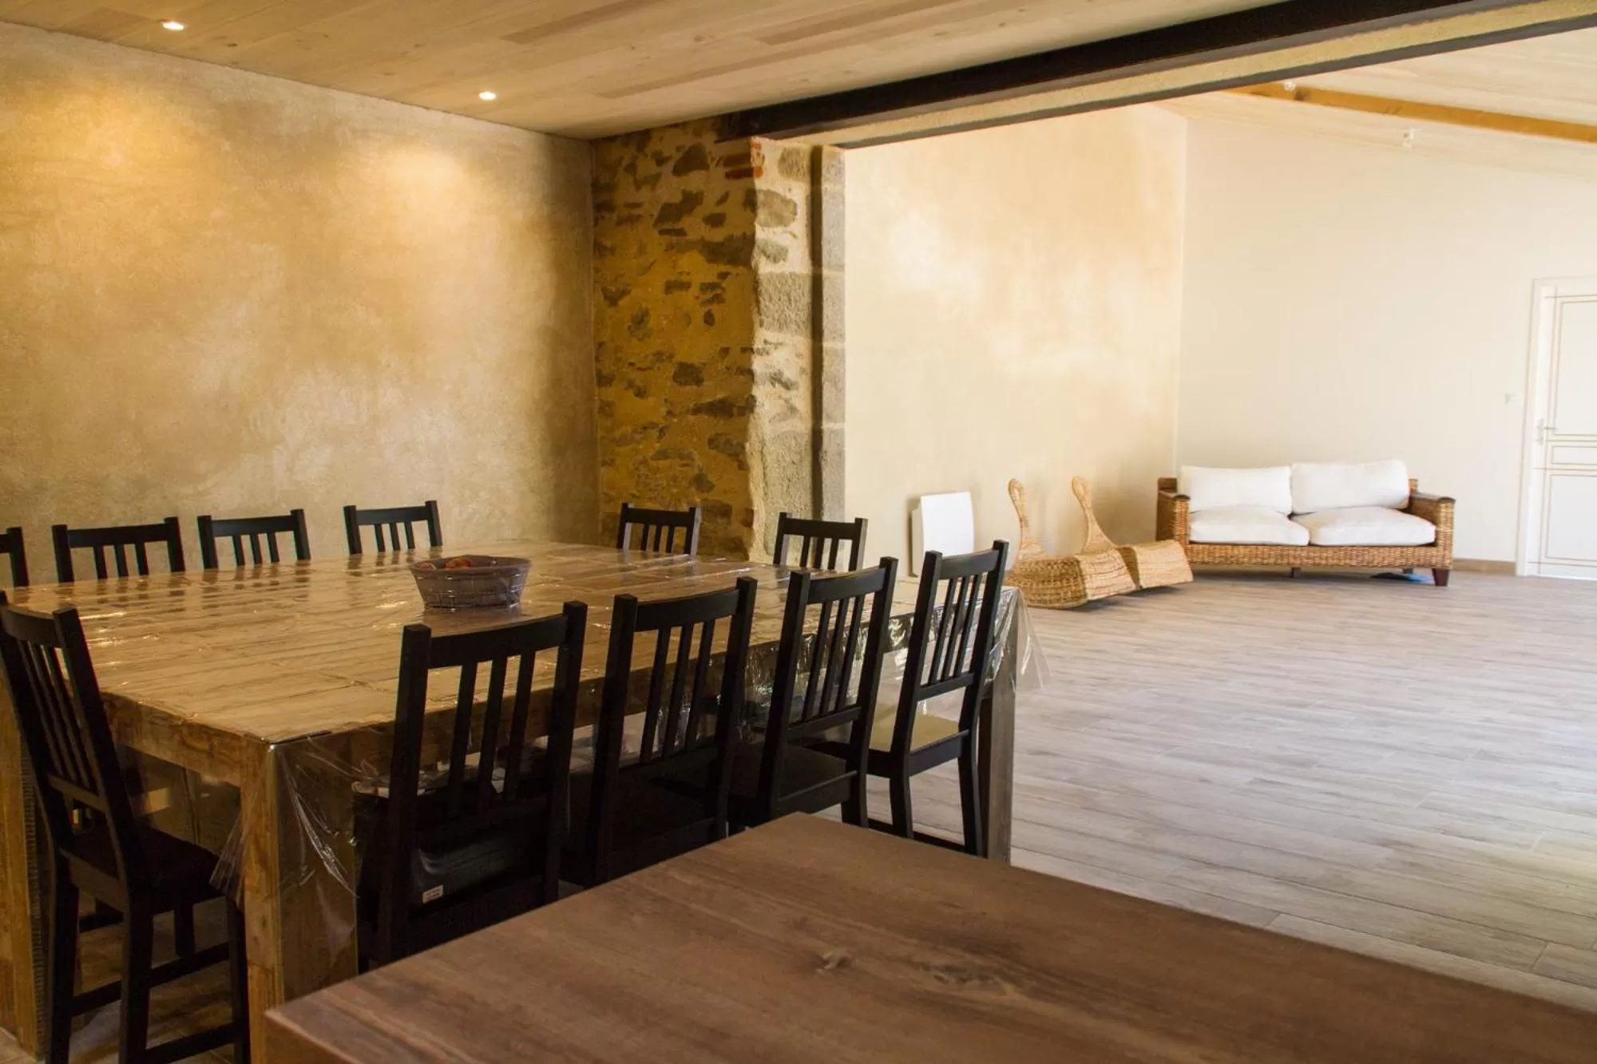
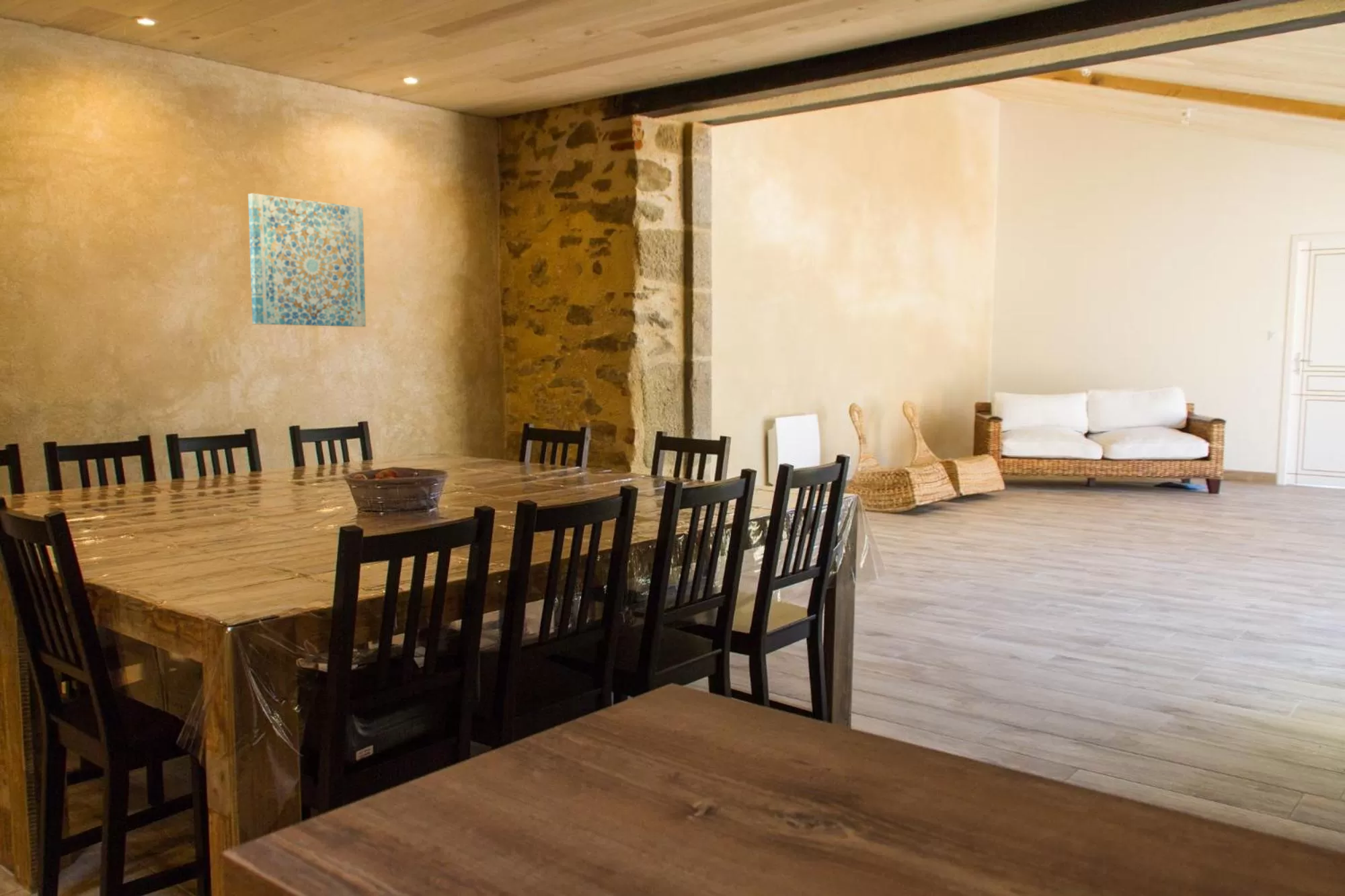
+ wall art [247,193,367,327]
